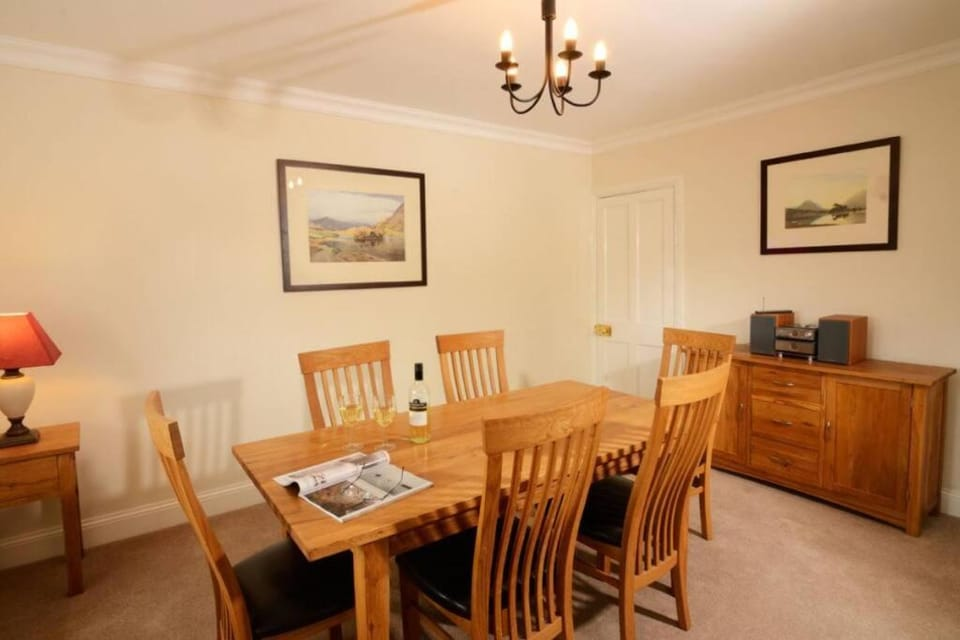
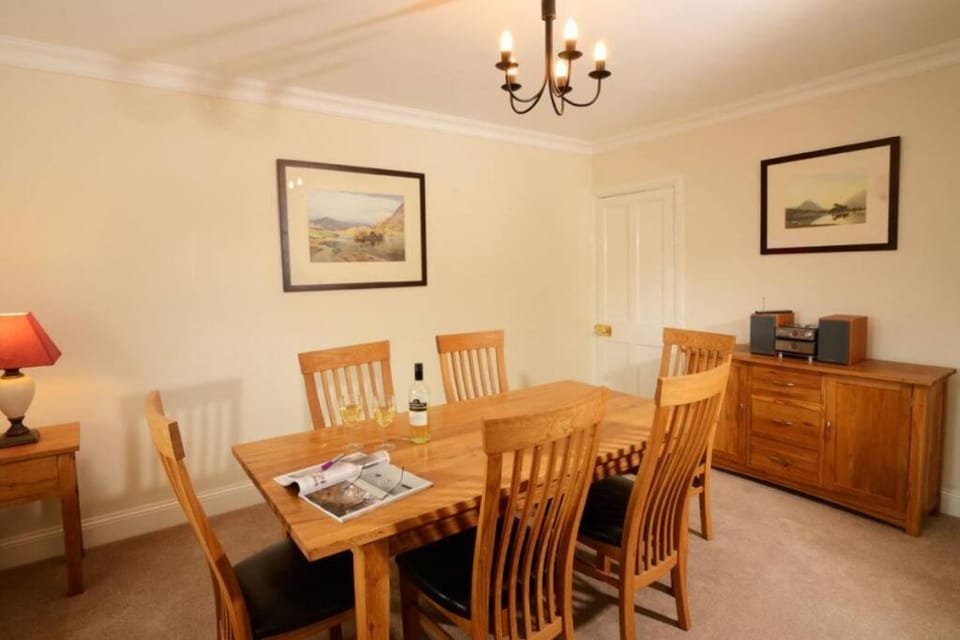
+ pen [320,452,346,470]
